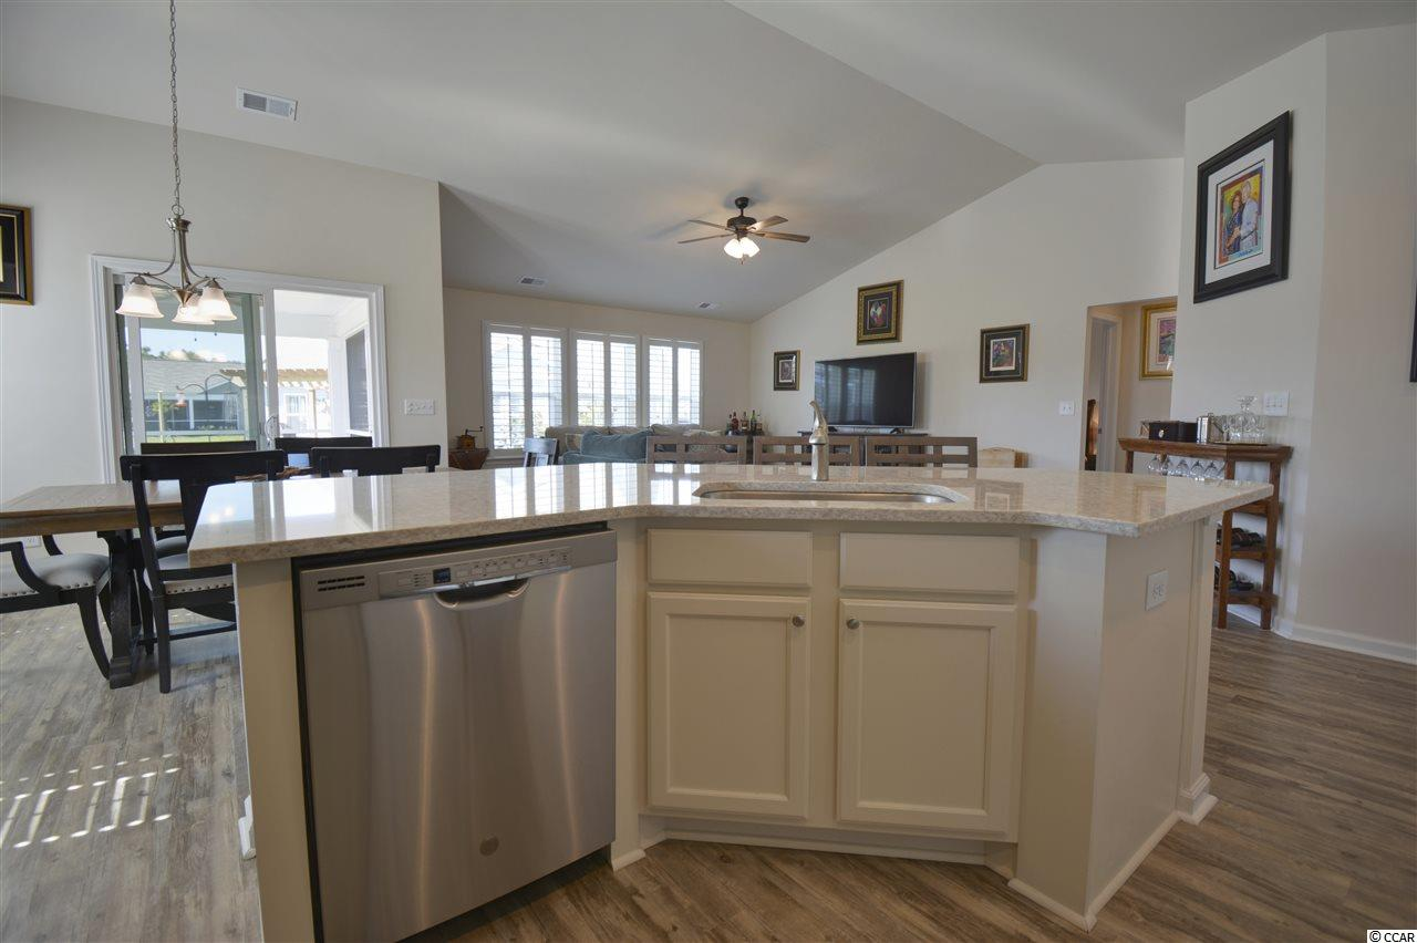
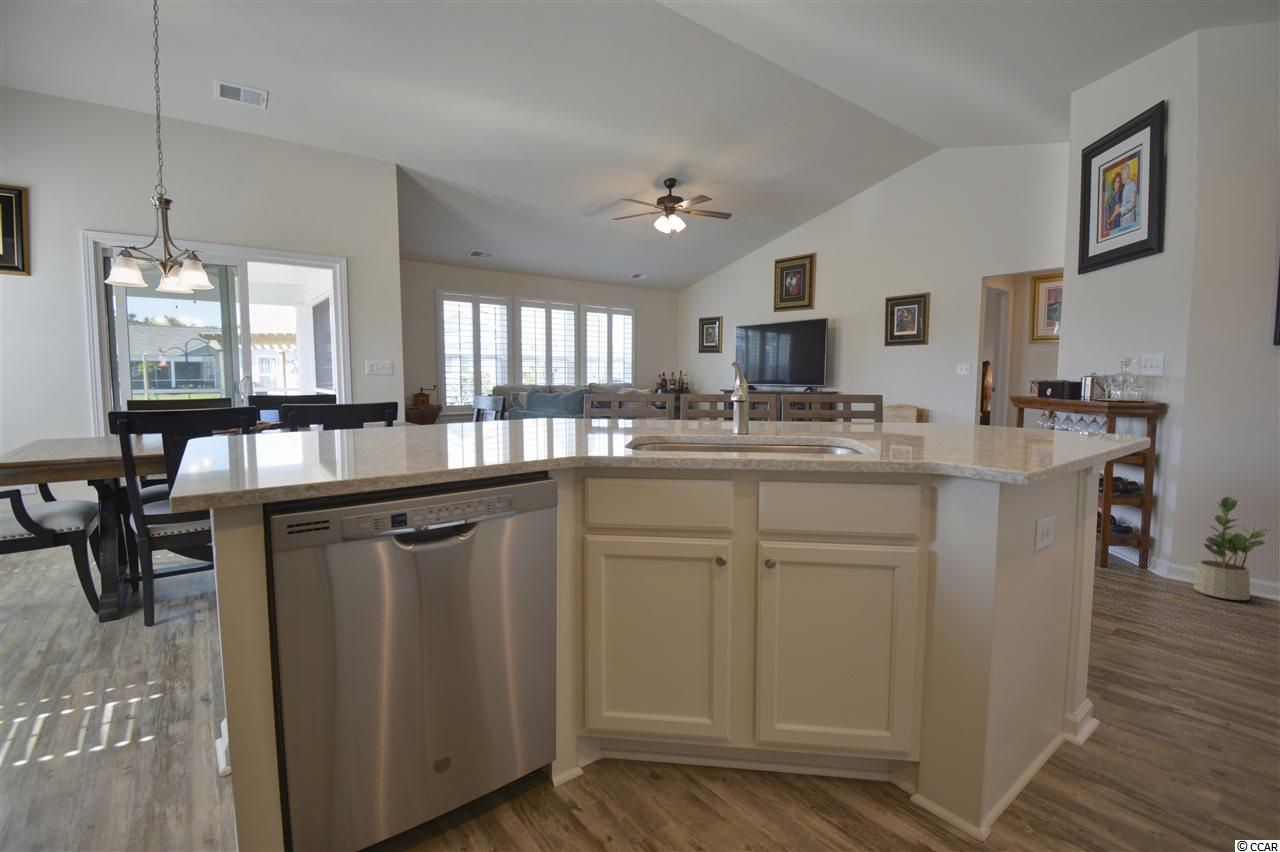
+ potted plant [1193,496,1272,601]
